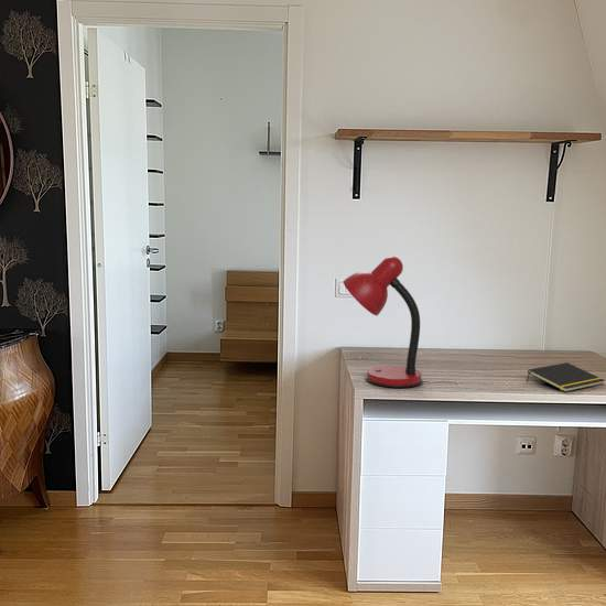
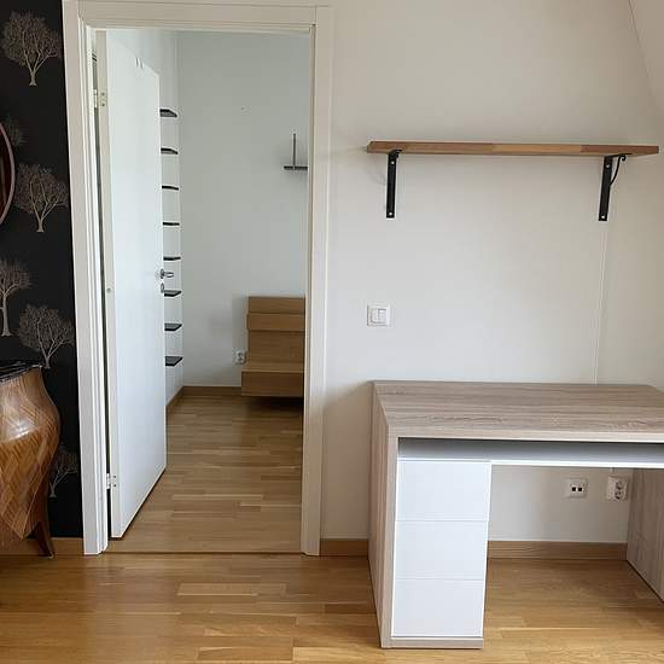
- desk lamp [343,256,423,389]
- notepad [526,361,606,393]
